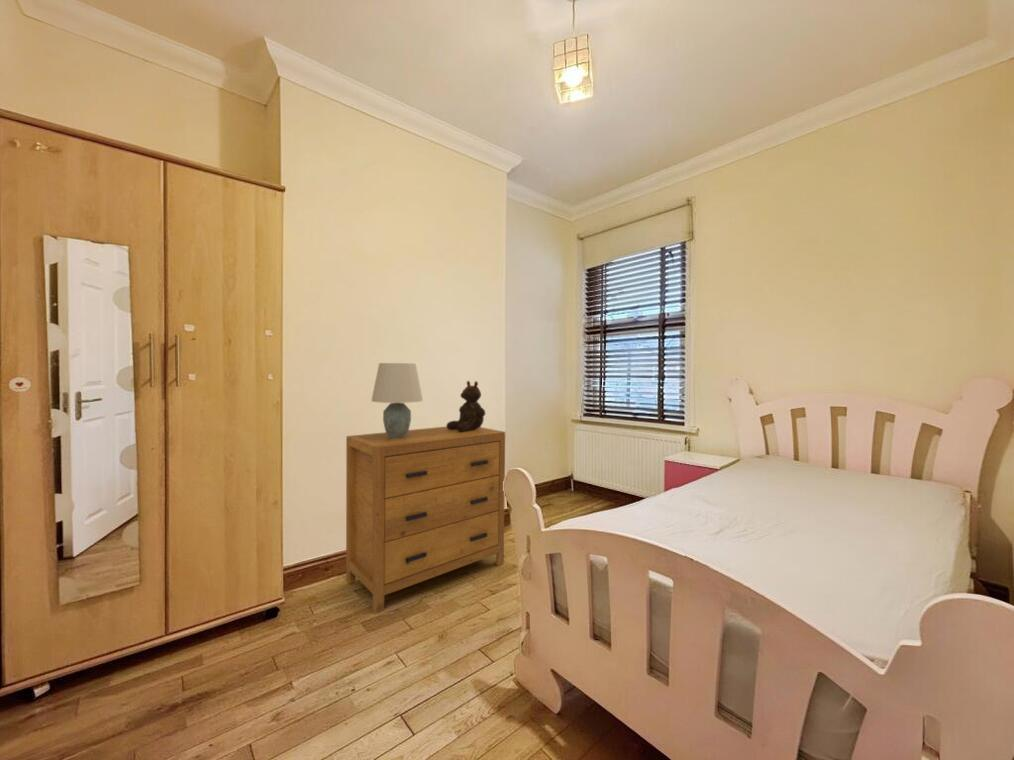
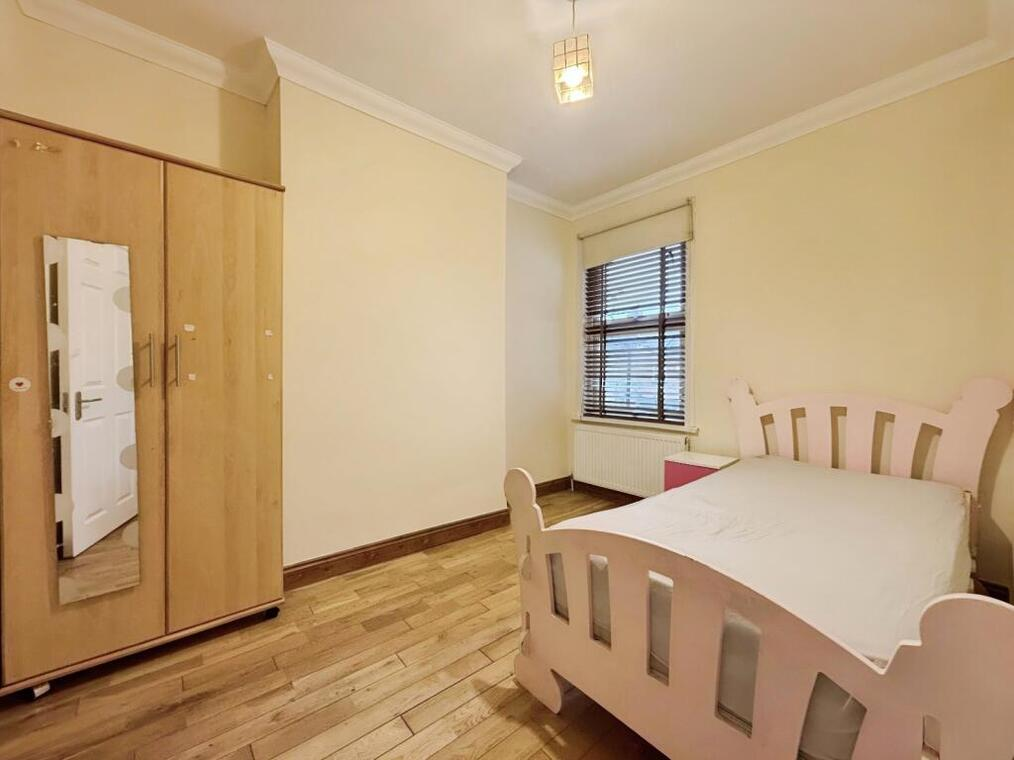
- table lamp [370,362,424,439]
- dresser [345,426,506,615]
- teddy bear [445,380,486,432]
